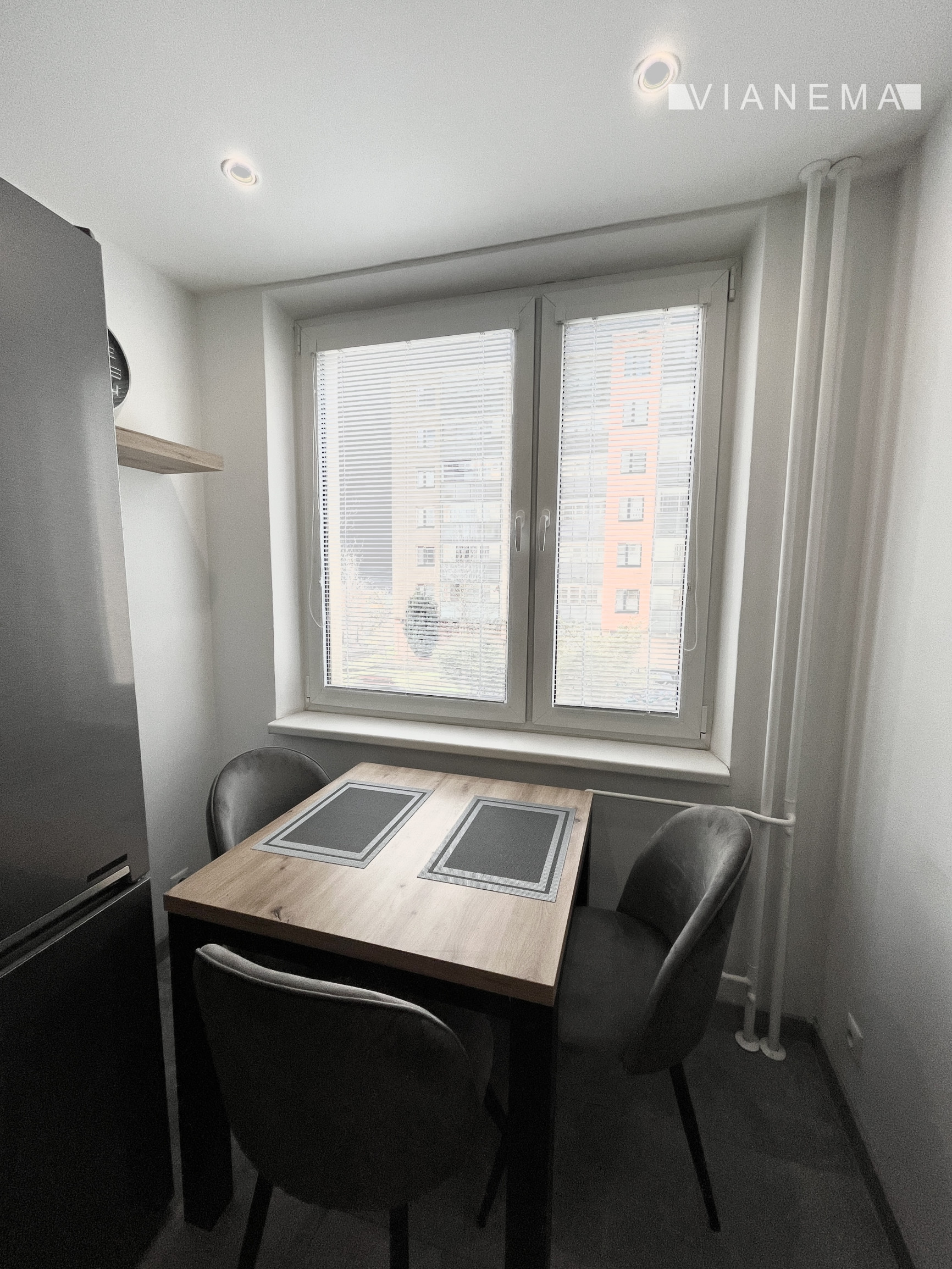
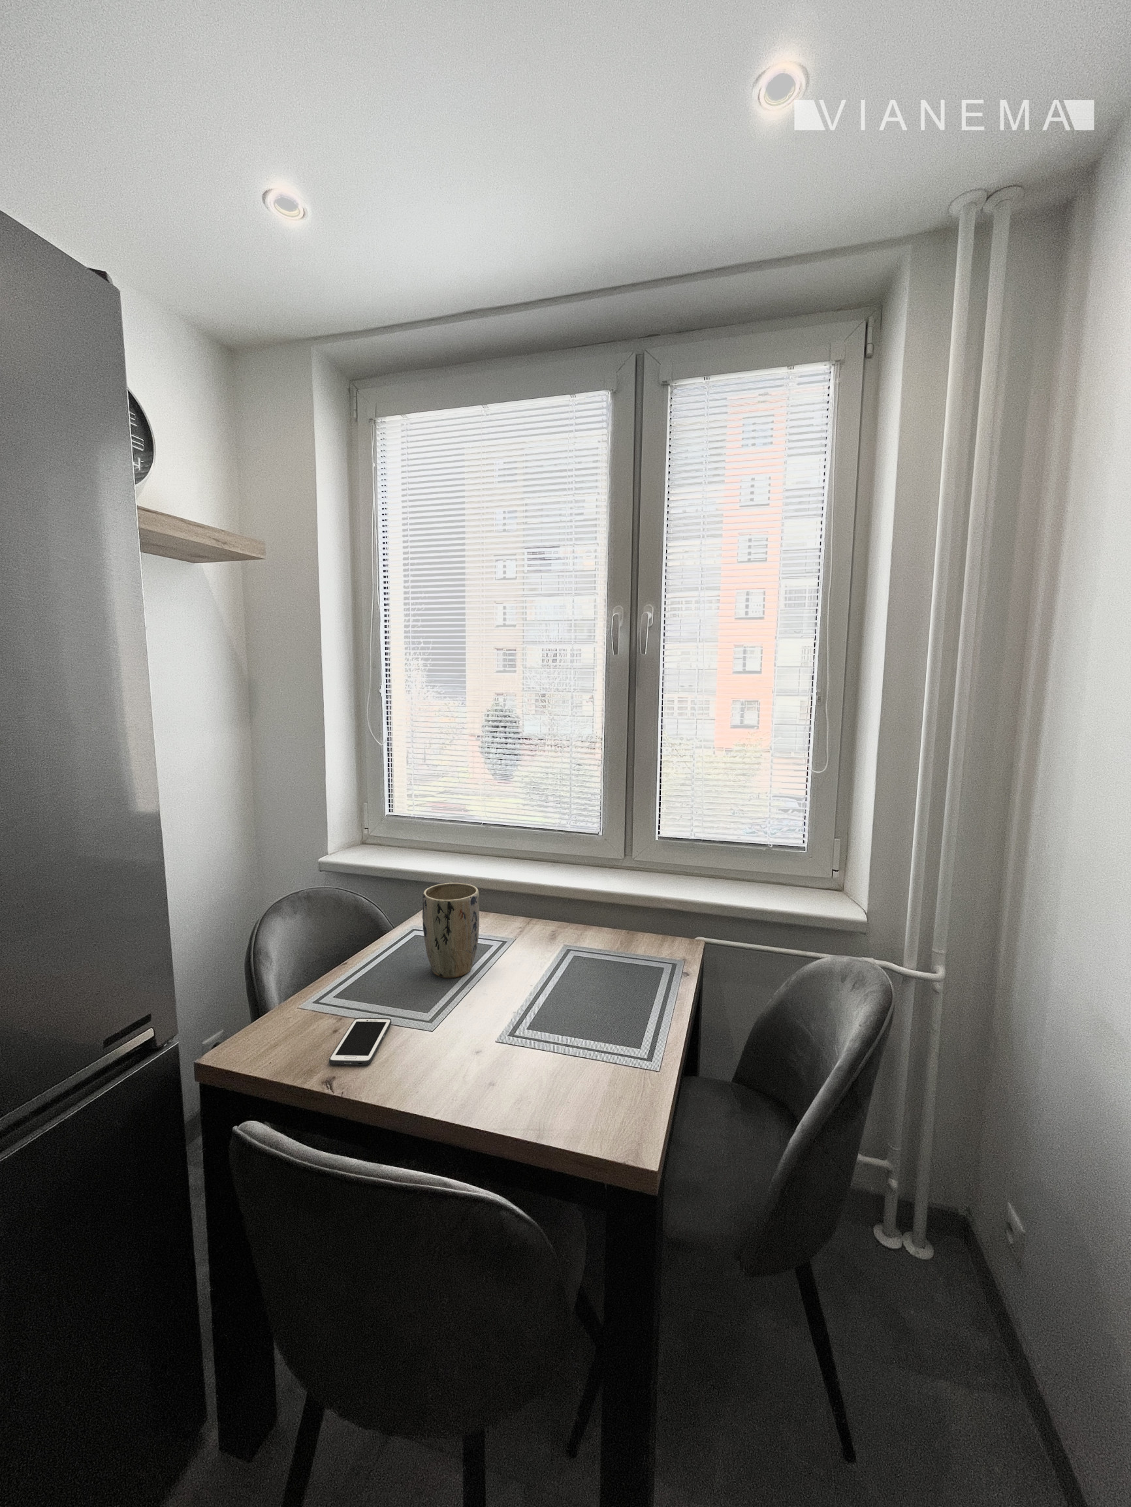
+ cell phone [328,1017,392,1065]
+ plant pot [422,882,480,979]
